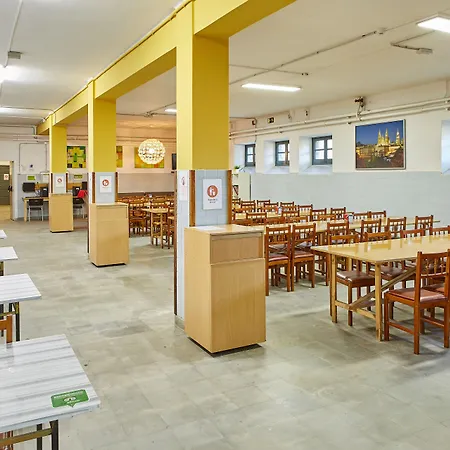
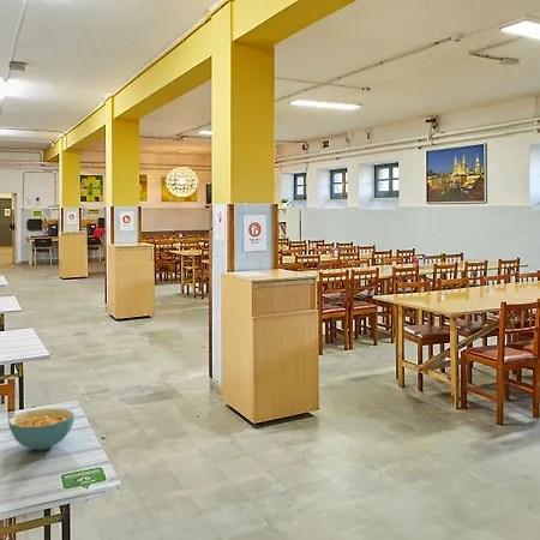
+ cereal bowl [7,408,76,451]
